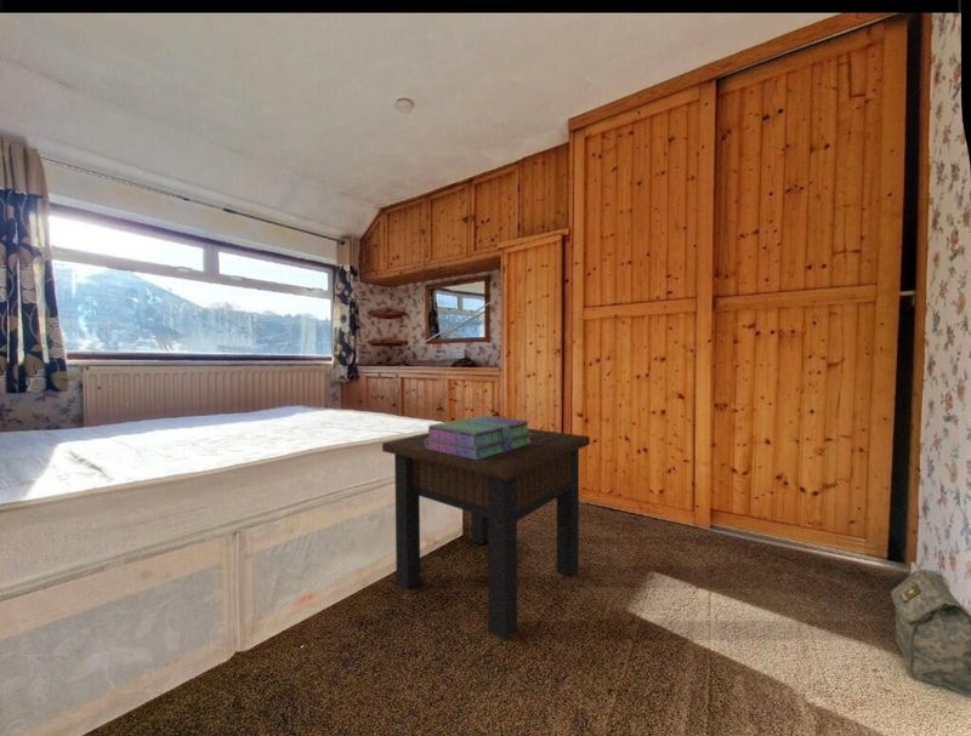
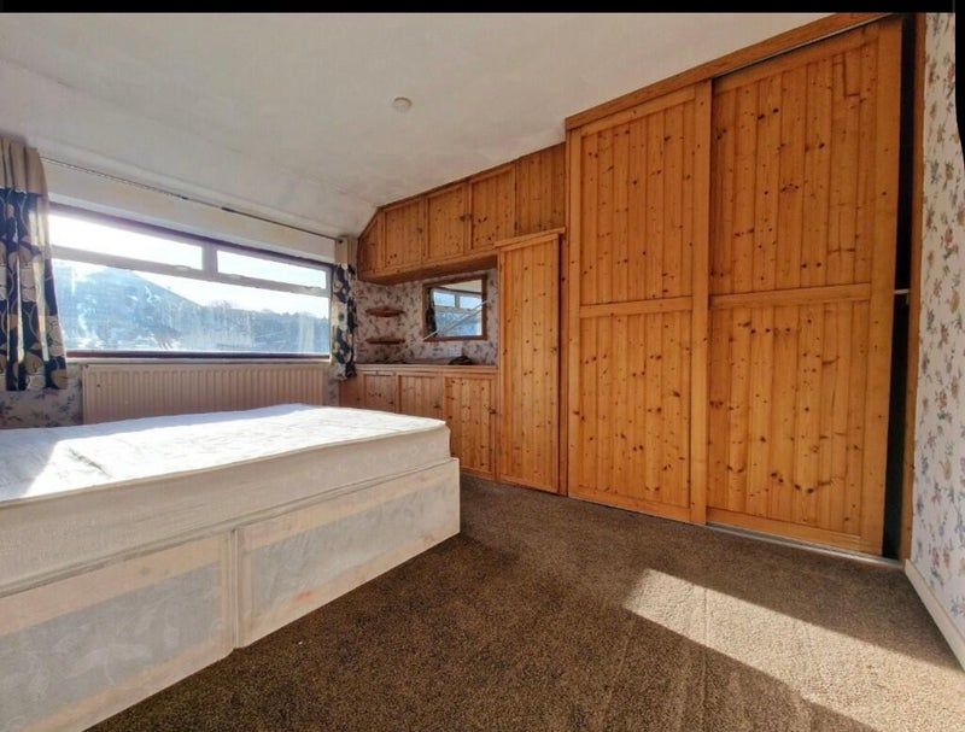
- bag [890,567,971,698]
- side table [381,427,591,641]
- stack of books [425,415,533,460]
